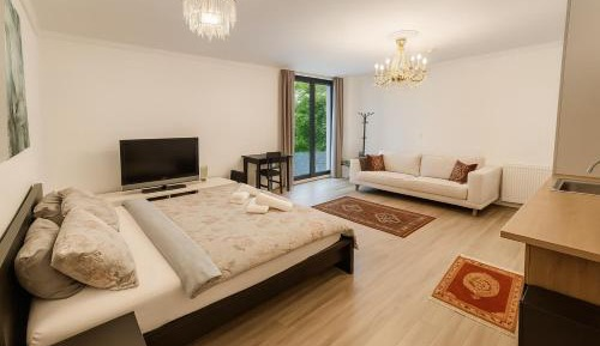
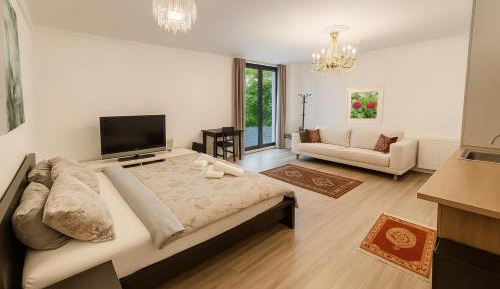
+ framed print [344,84,386,125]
